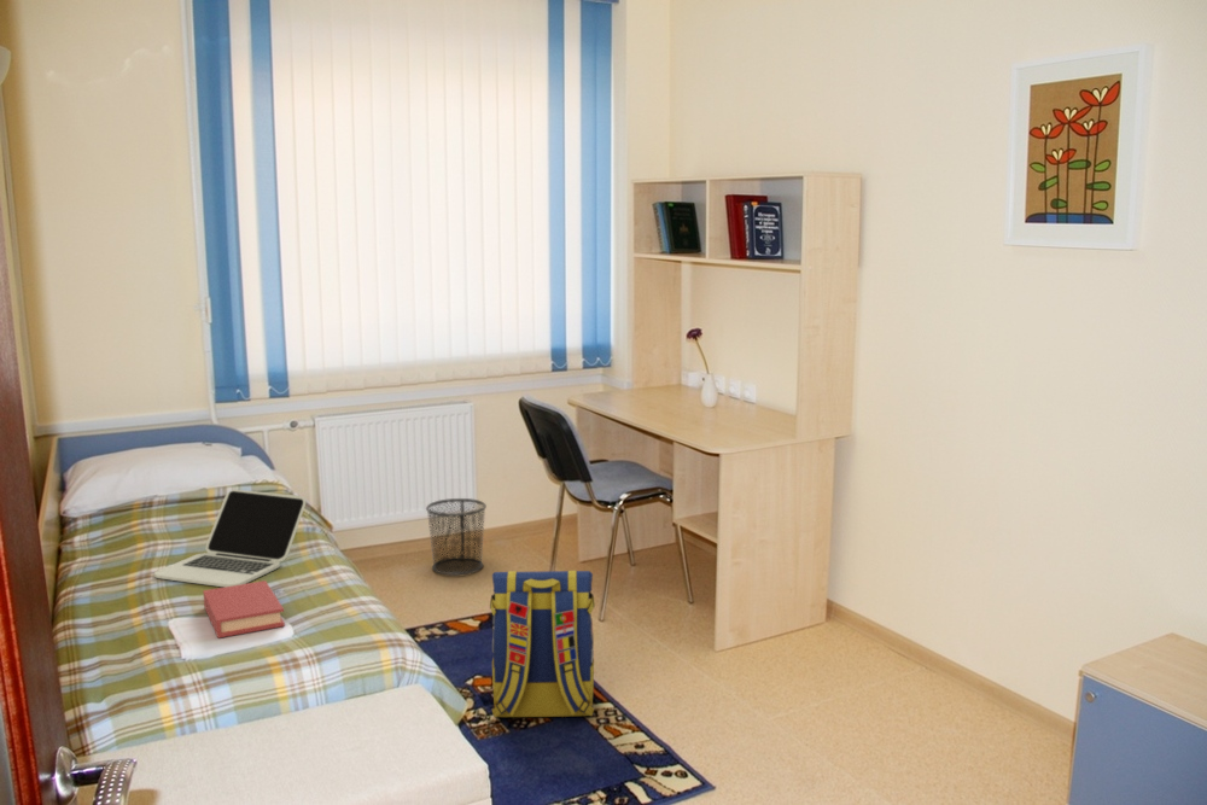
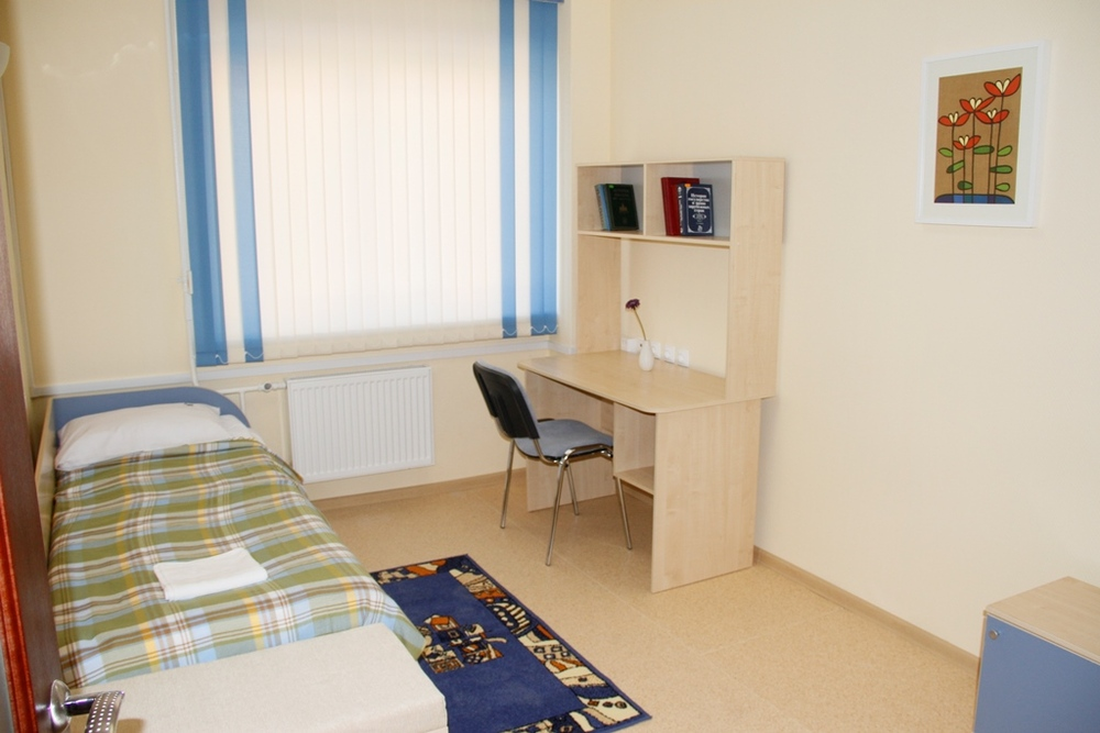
- backpack [489,570,596,719]
- laptop [153,489,307,588]
- book [202,579,286,640]
- waste bin [425,497,488,577]
